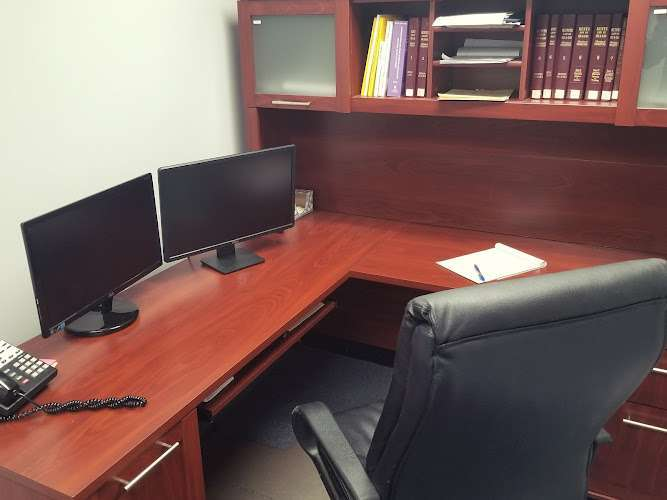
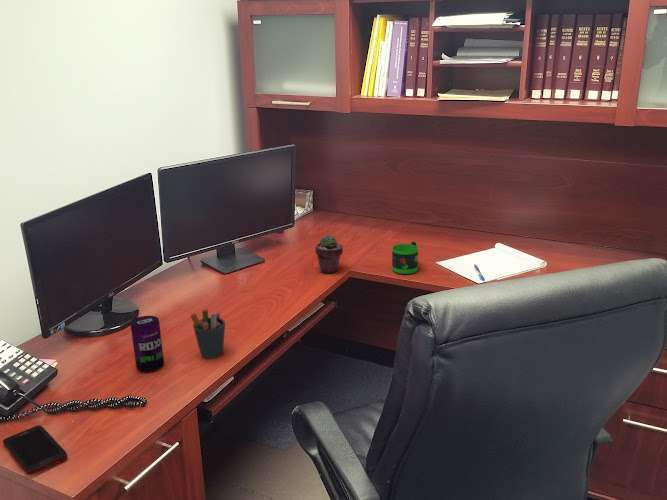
+ mug [391,241,419,275]
+ potted succulent [314,234,344,274]
+ beverage can [130,315,165,373]
+ cell phone [2,424,68,476]
+ pen holder [190,309,226,360]
